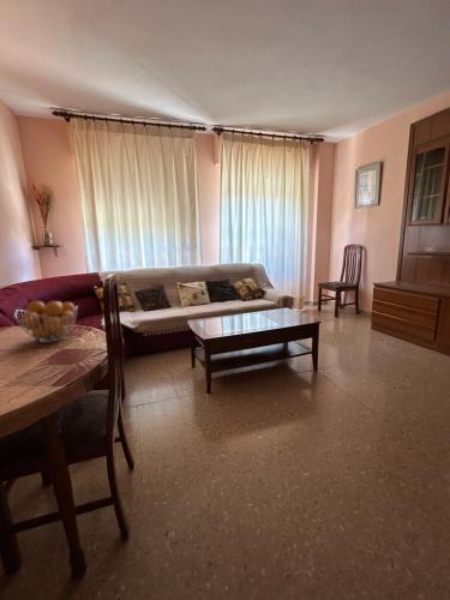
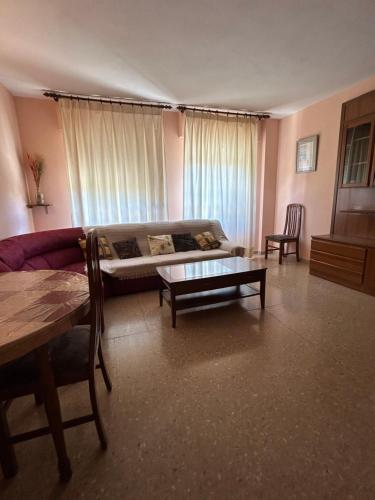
- fruit basket [13,300,79,343]
